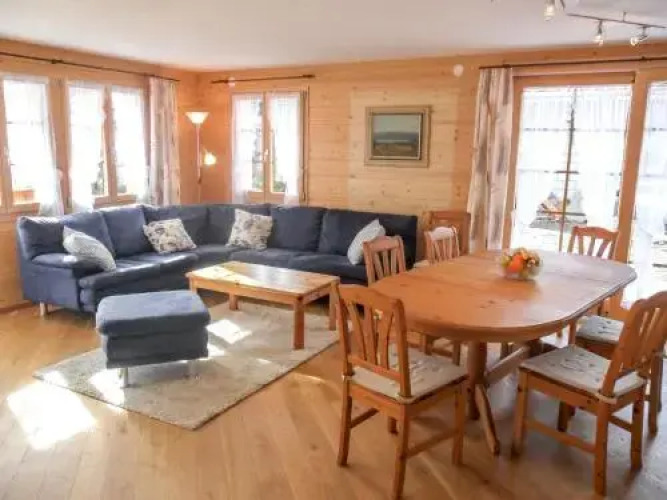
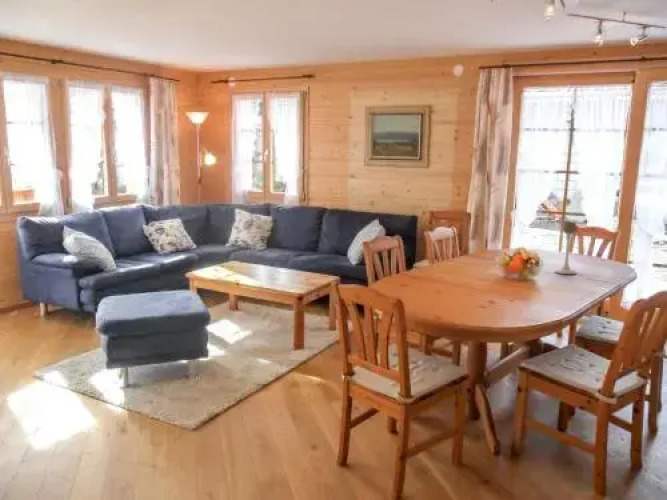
+ candle holder [554,221,578,275]
